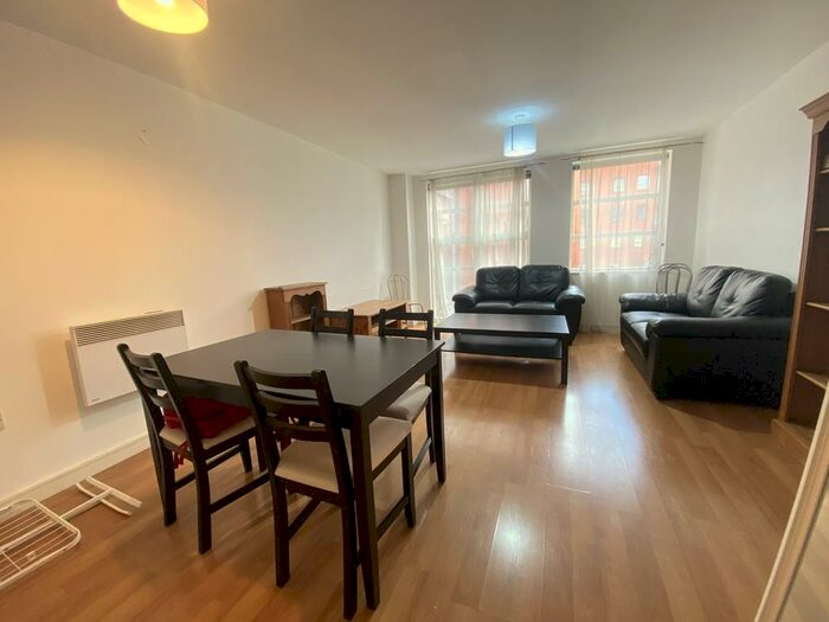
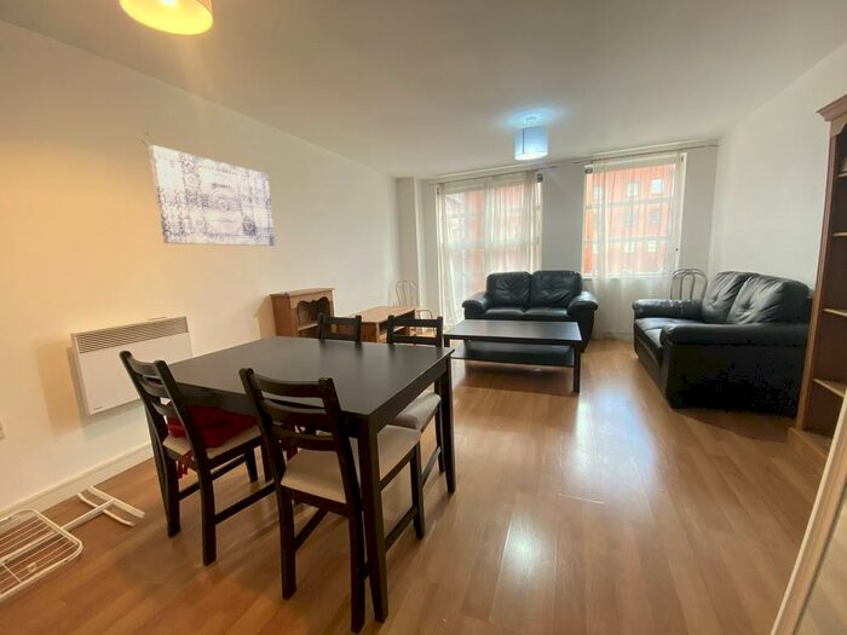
+ wall art [148,144,276,247]
